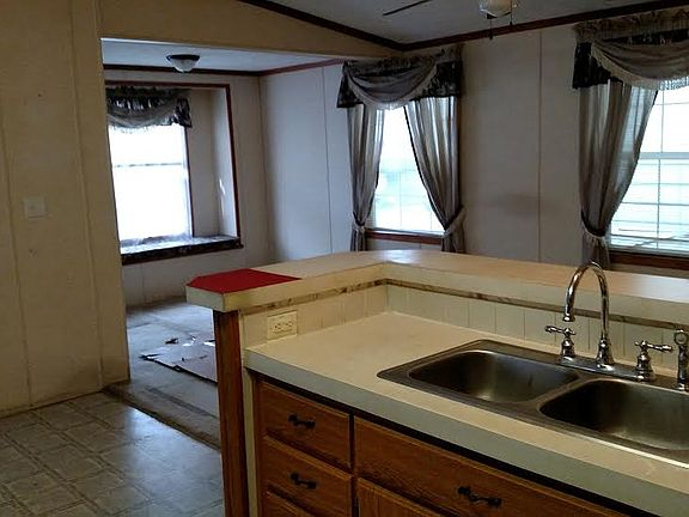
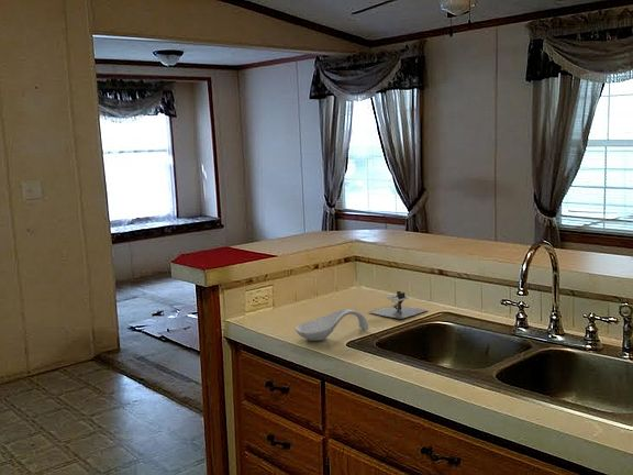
+ architectural model [368,290,429,320]
+ spoon rest [295,308,369,342]
